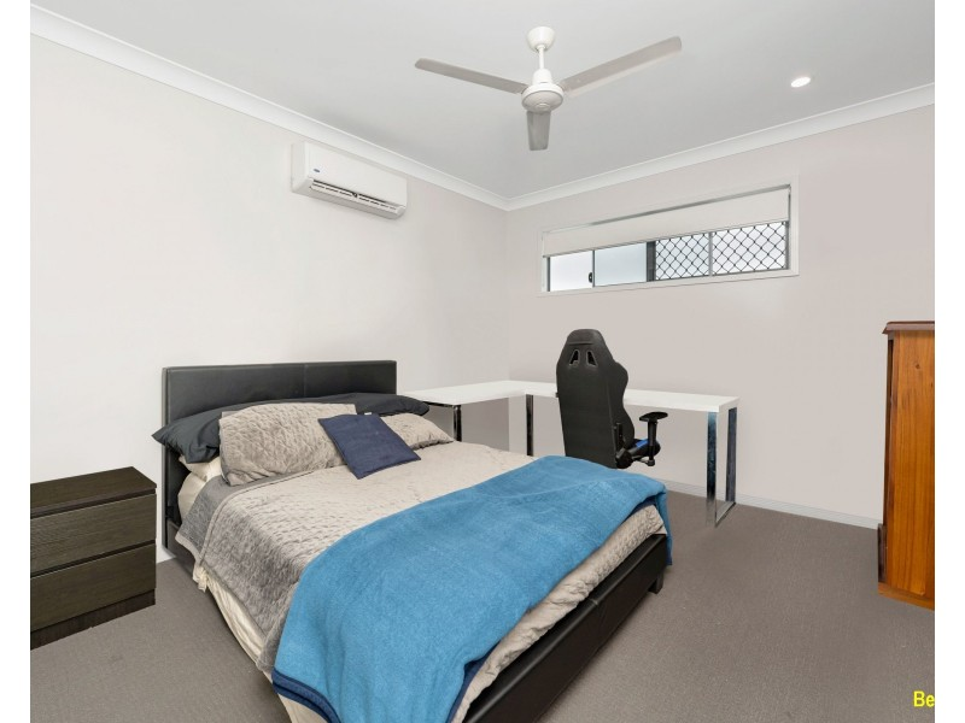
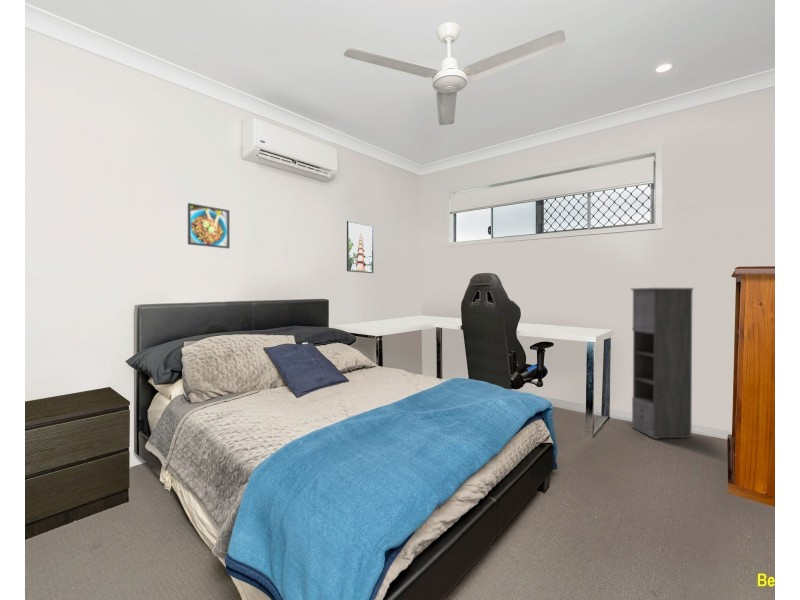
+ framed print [346,220,374,274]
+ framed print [187,202,231,250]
+ storage cabinet [630,287,695,440]
